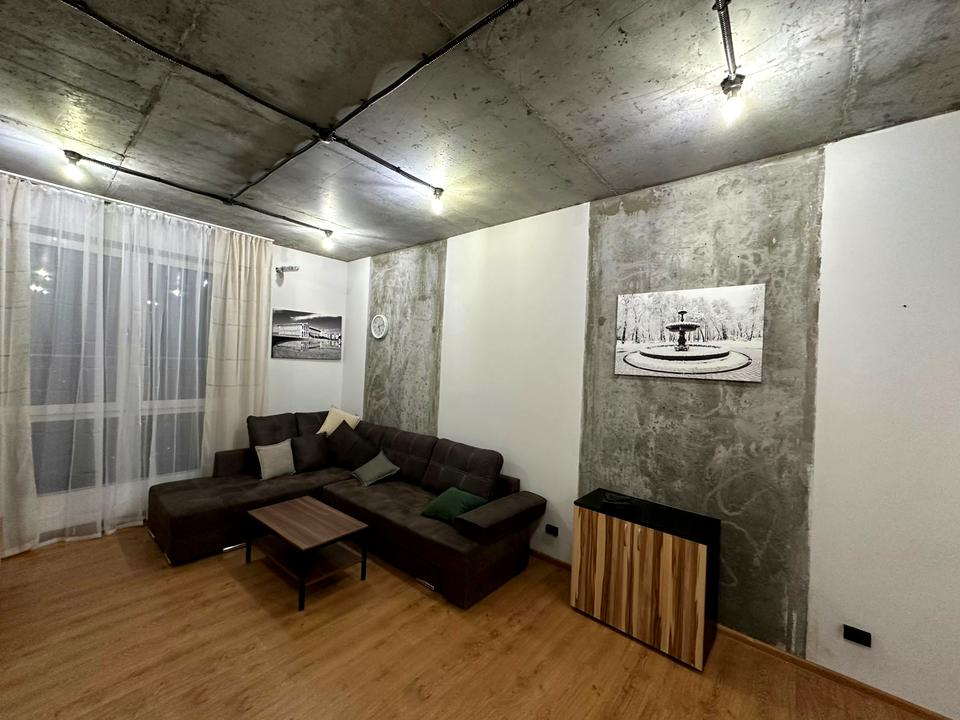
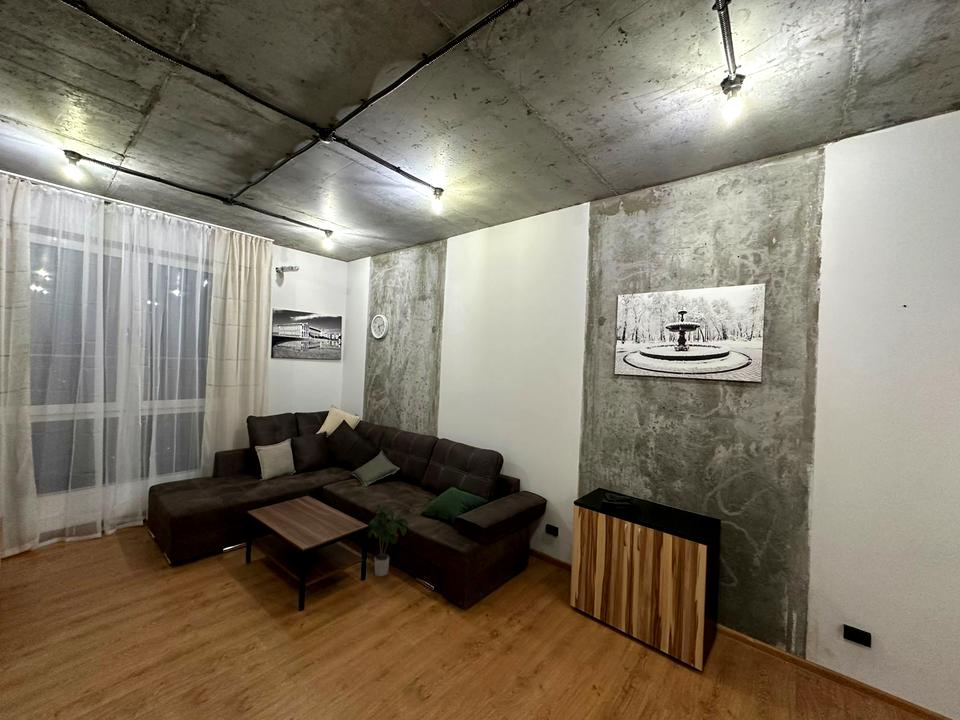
+ potted plant [367,503,409,577]
